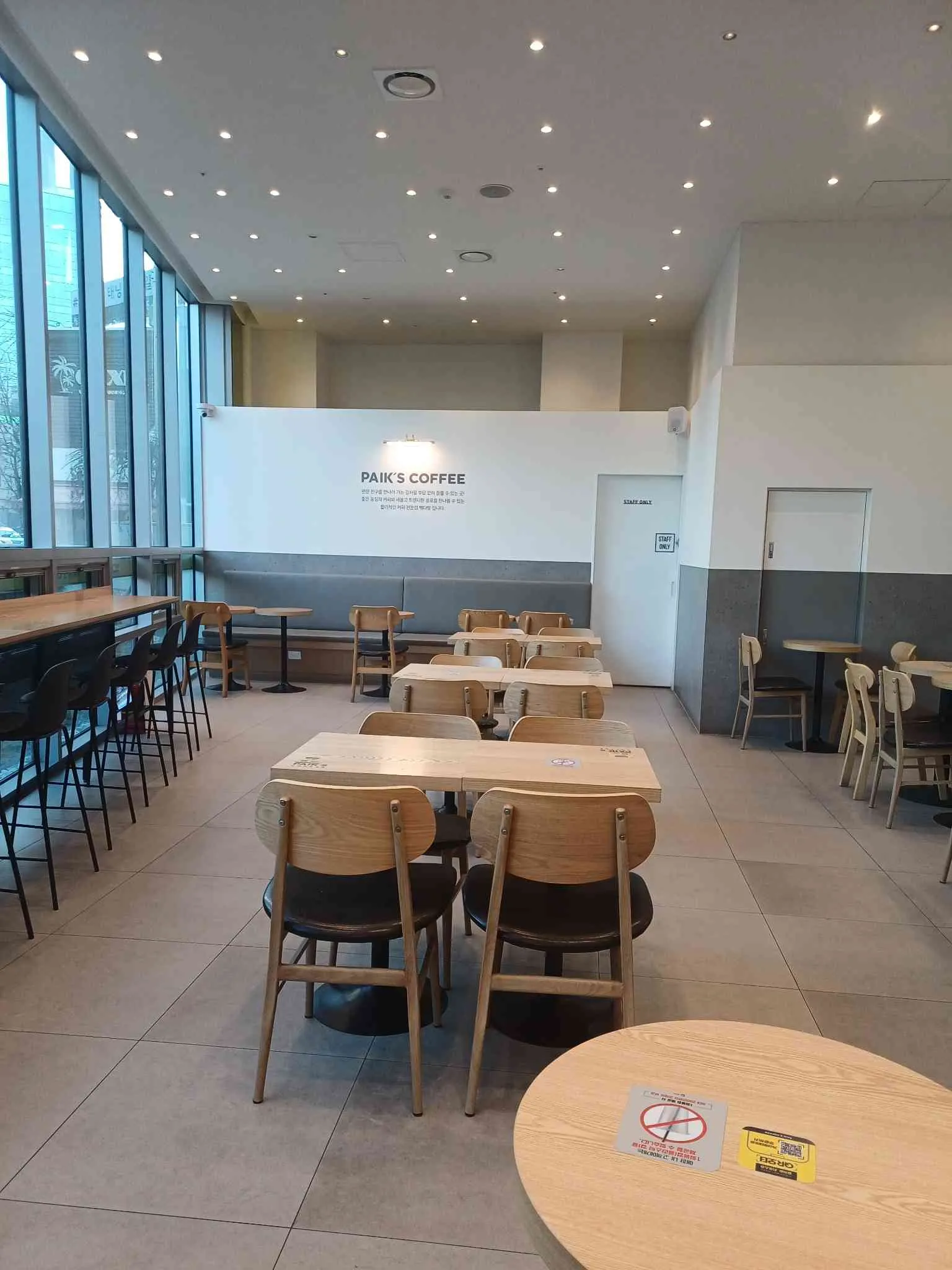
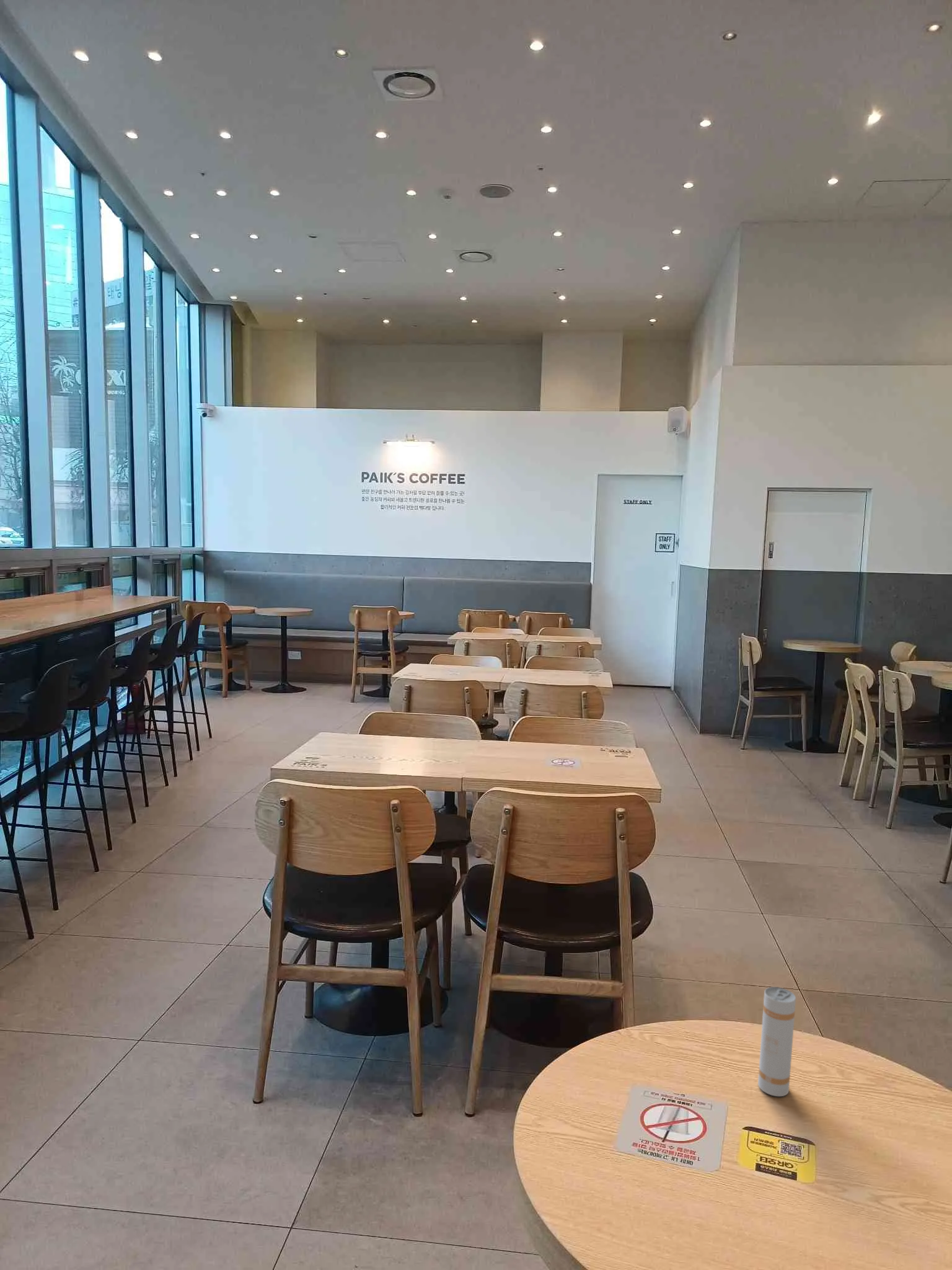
+ beverage can [757,987,796,1097]
